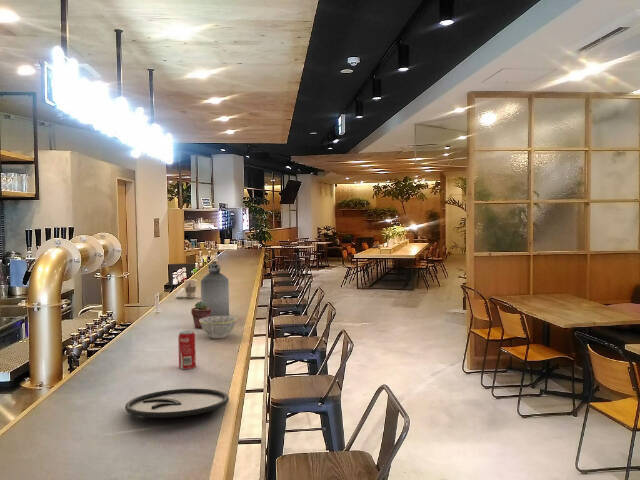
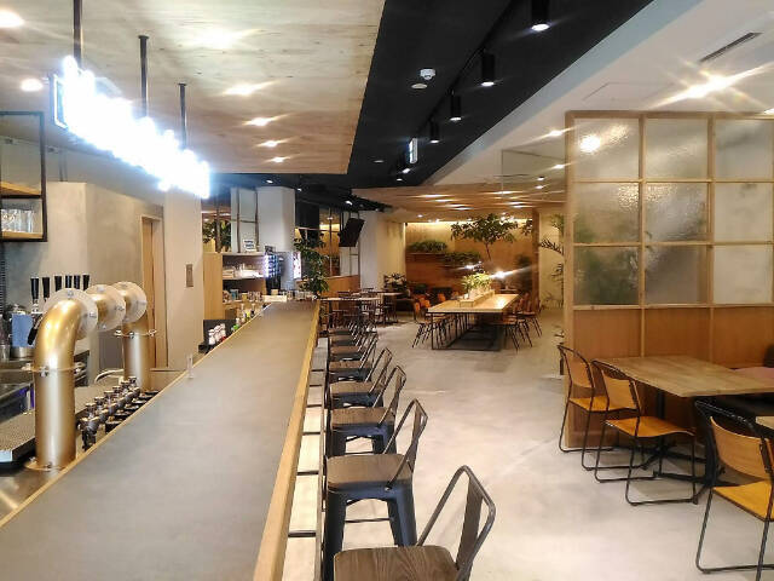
- beverage can [177,330,197,370]
- cup [175,279,198,299]
- bowl [199,315,238,339]
- potted succulent [190,300,211,329]
- bottle [200,261,230,317]
- plate [124,388,230,419]
